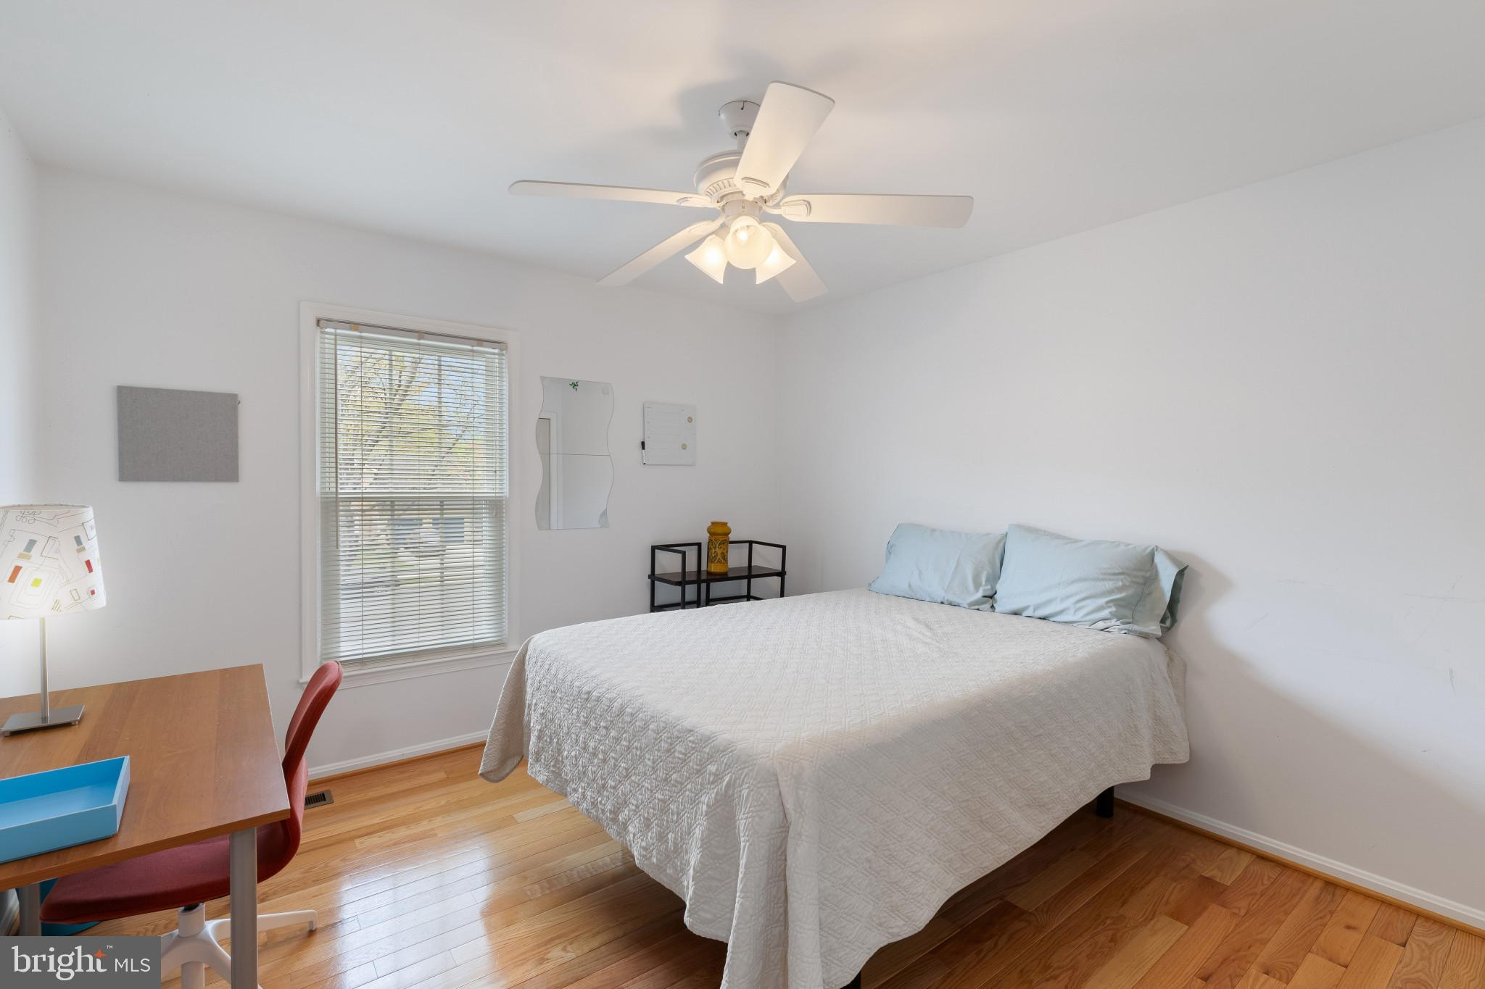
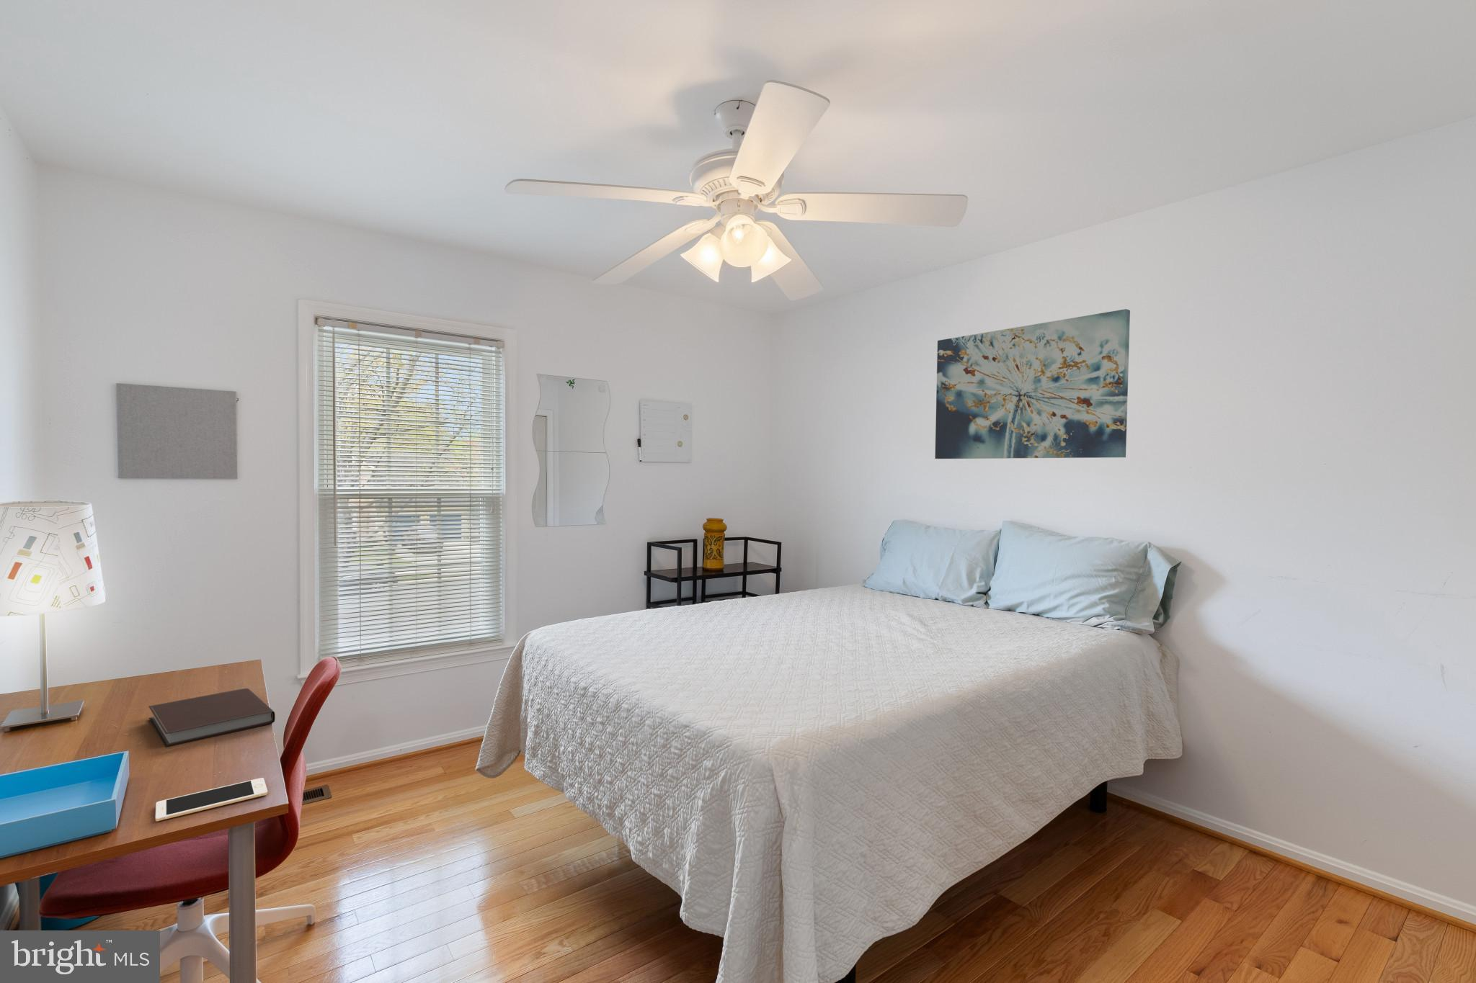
+ notebook [148,688,277,747]
+ wall art [934,308,1130,460]
+ cell phone [155,777,268,822]
